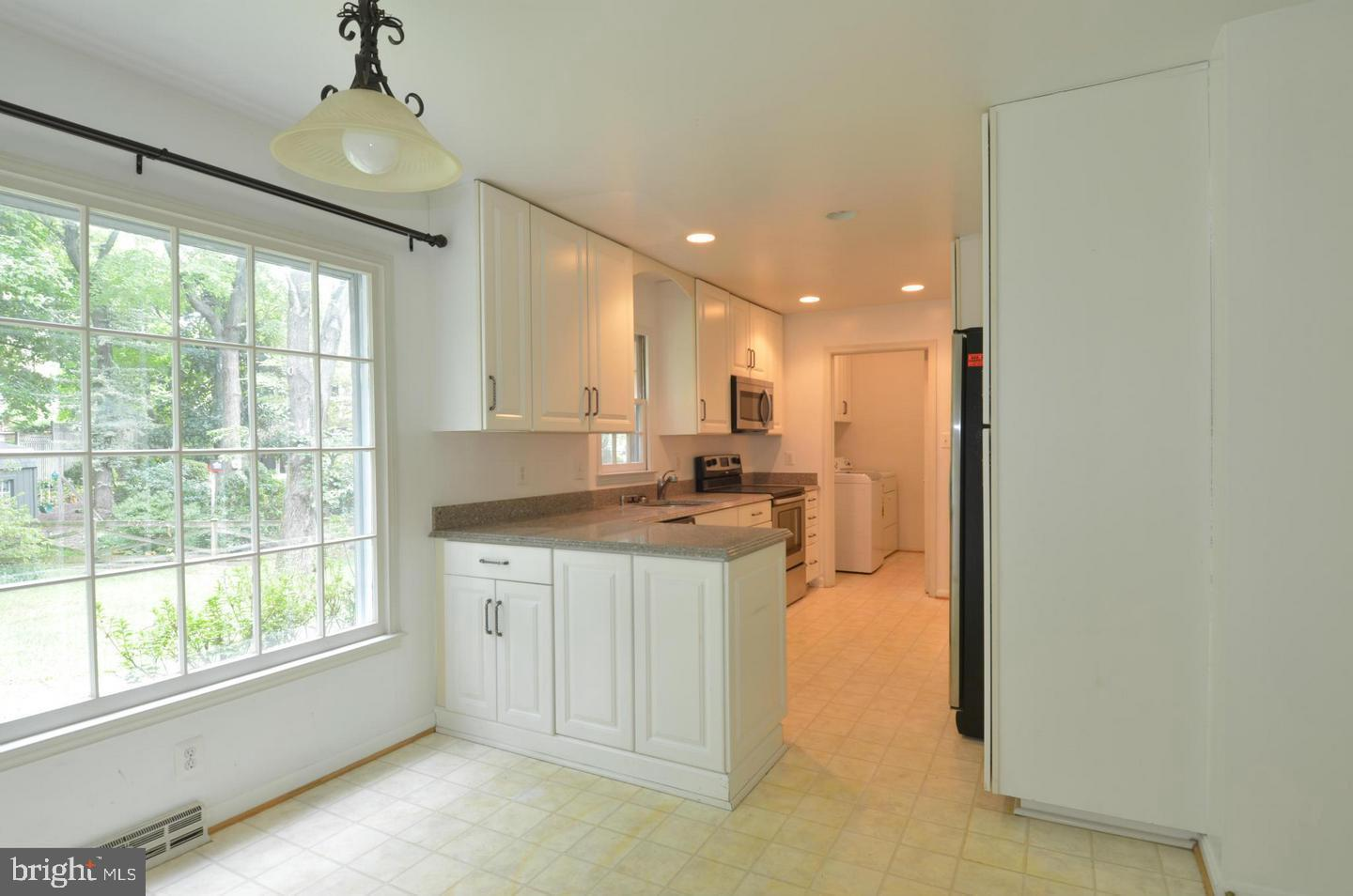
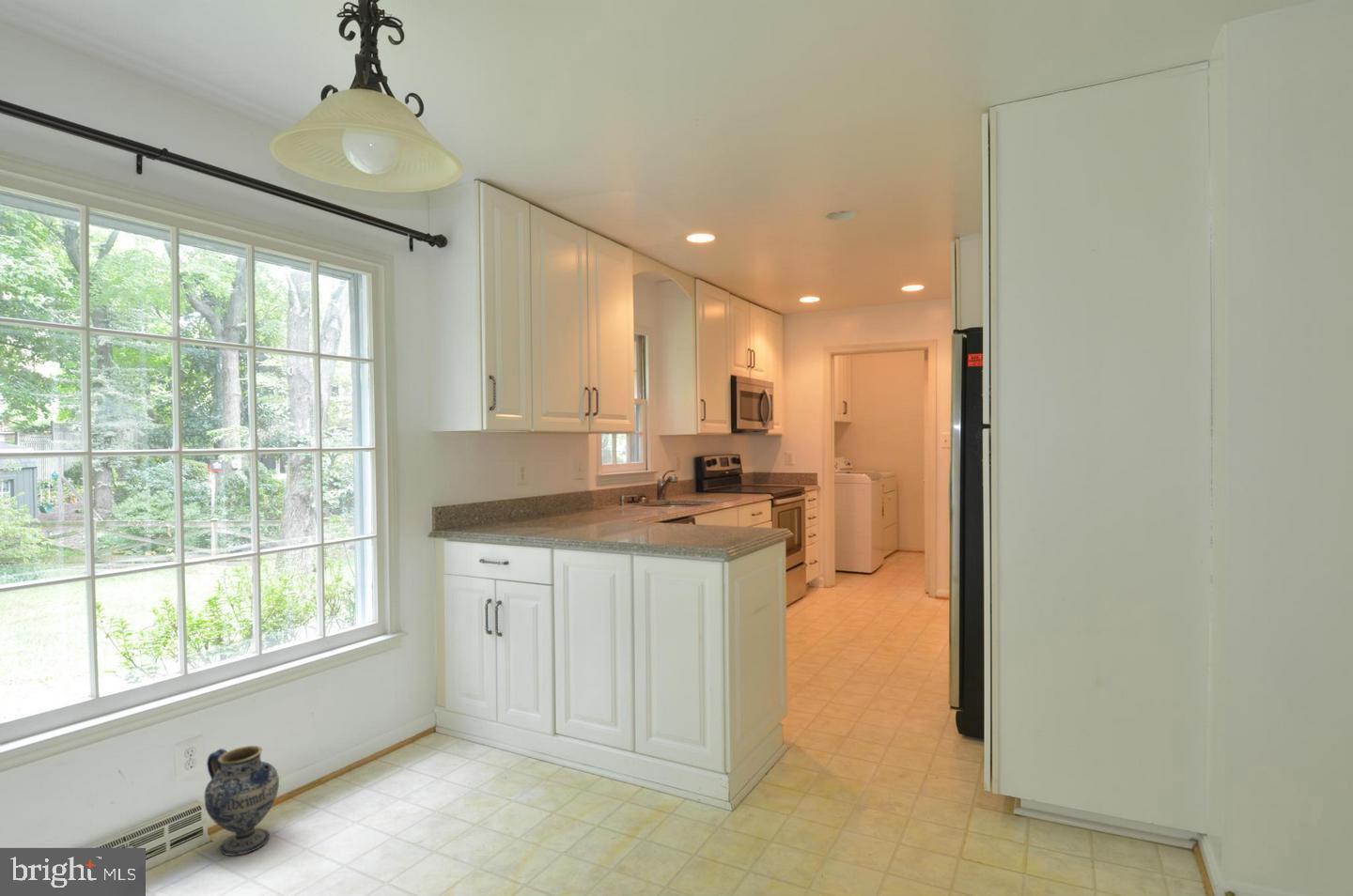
+ ceramic jug [204,745,280,857]
